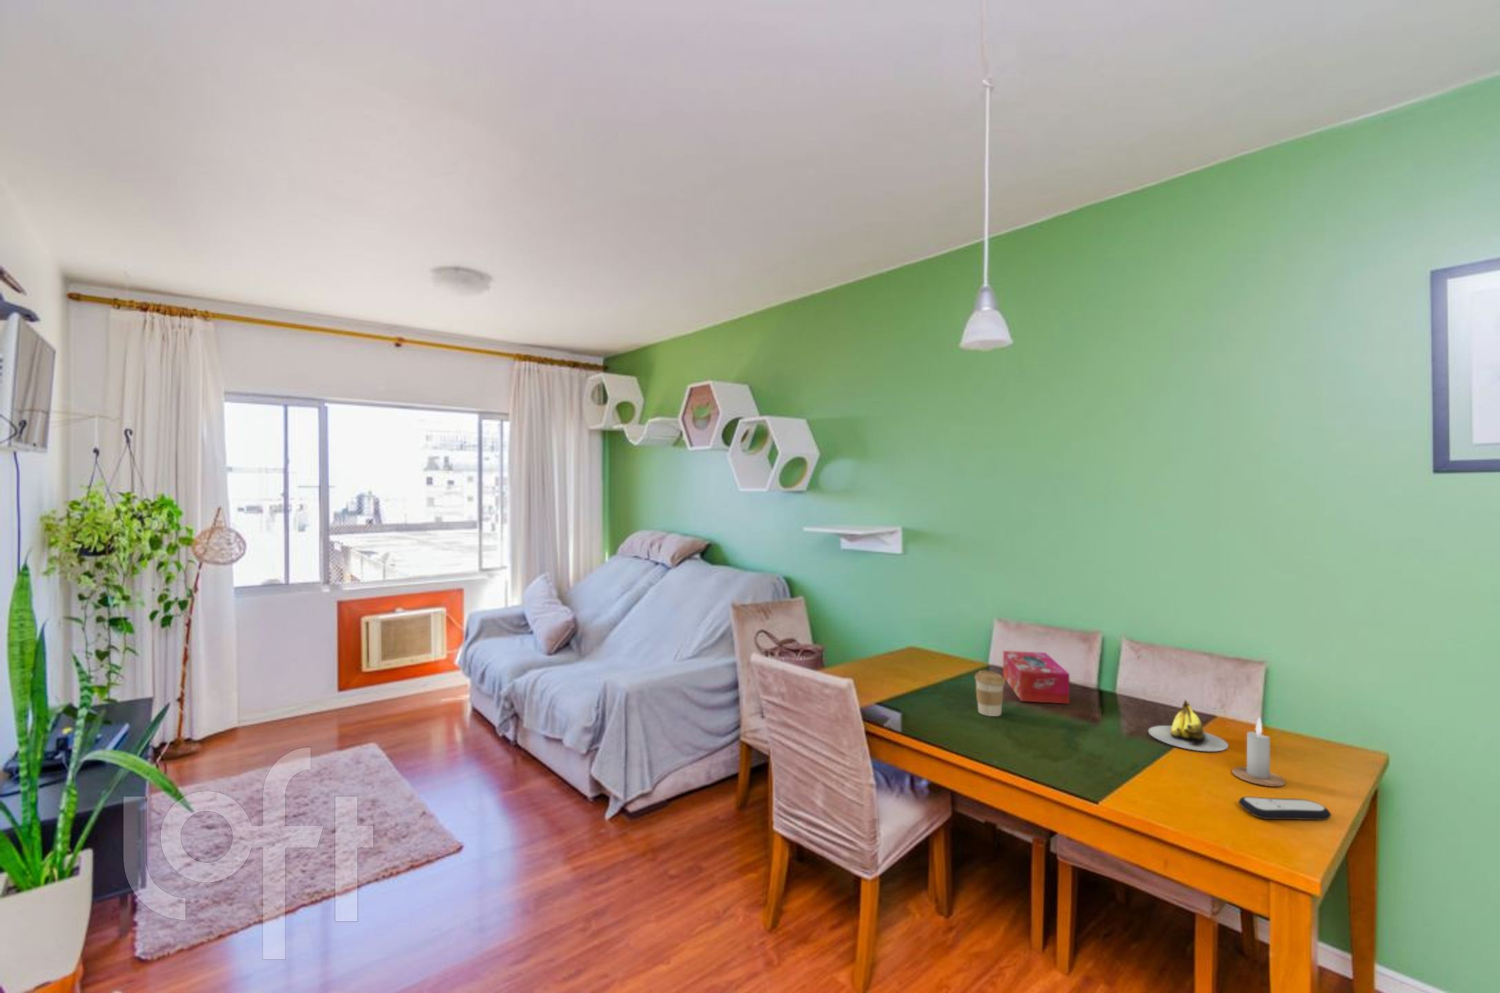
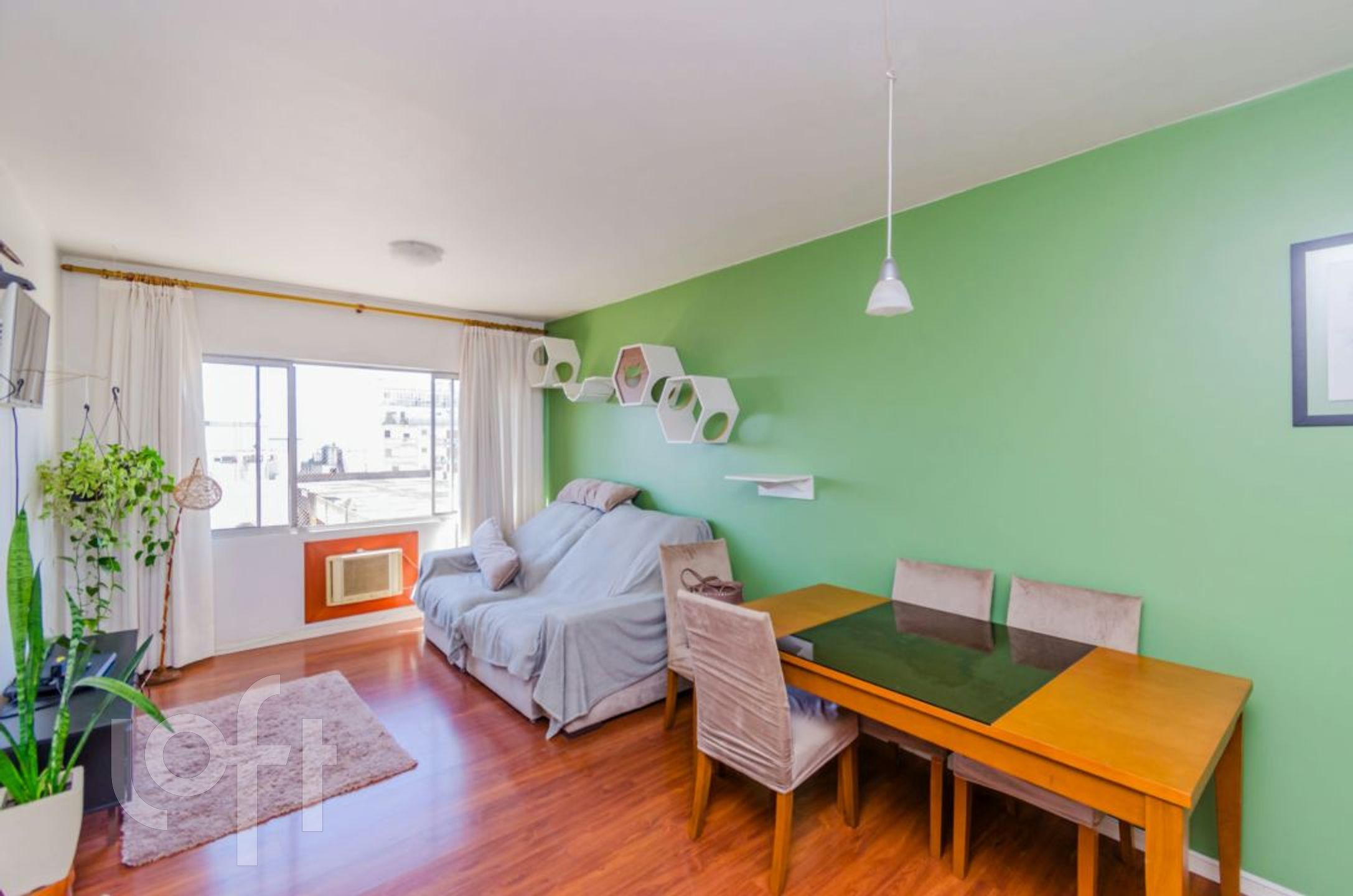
- remote control [1238,796,1331,820]
- candle [1232,716,1286,788]
- tissue box [1002,651,1070,705]
- coffee cup [975,669,1006,717]
- banana [1147,699,1228,753]
